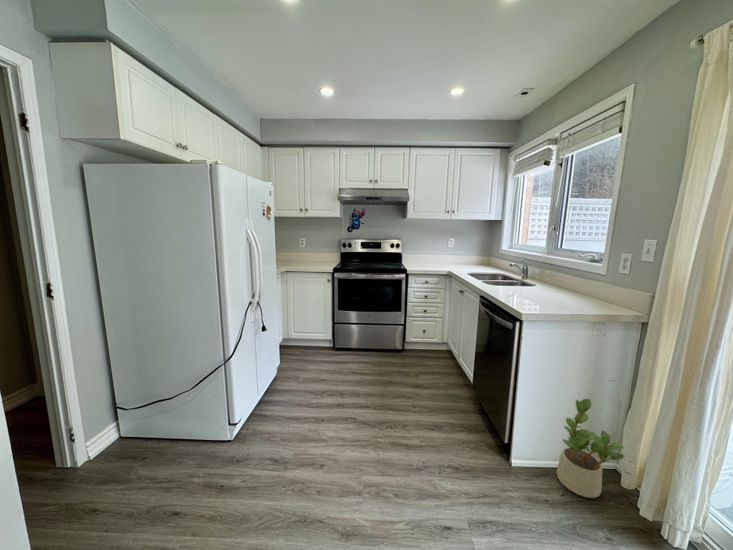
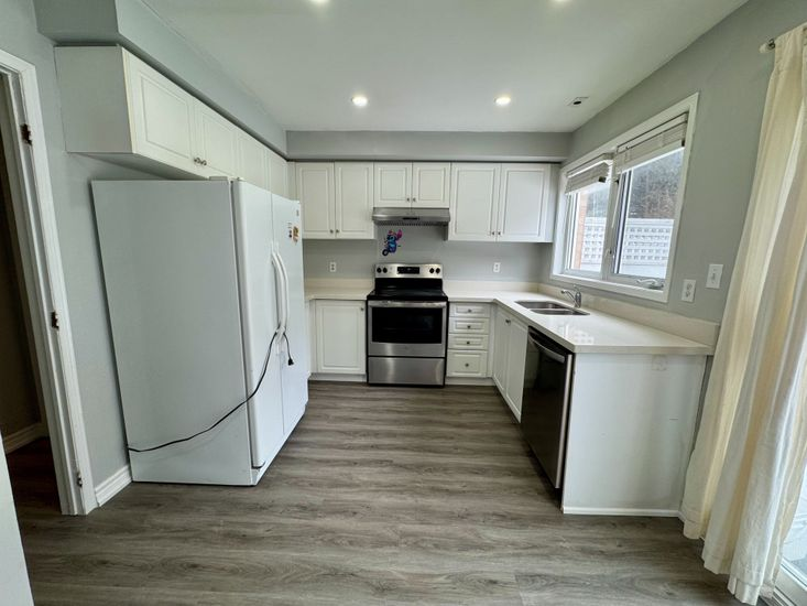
- potted plant [556,398,625,499]
